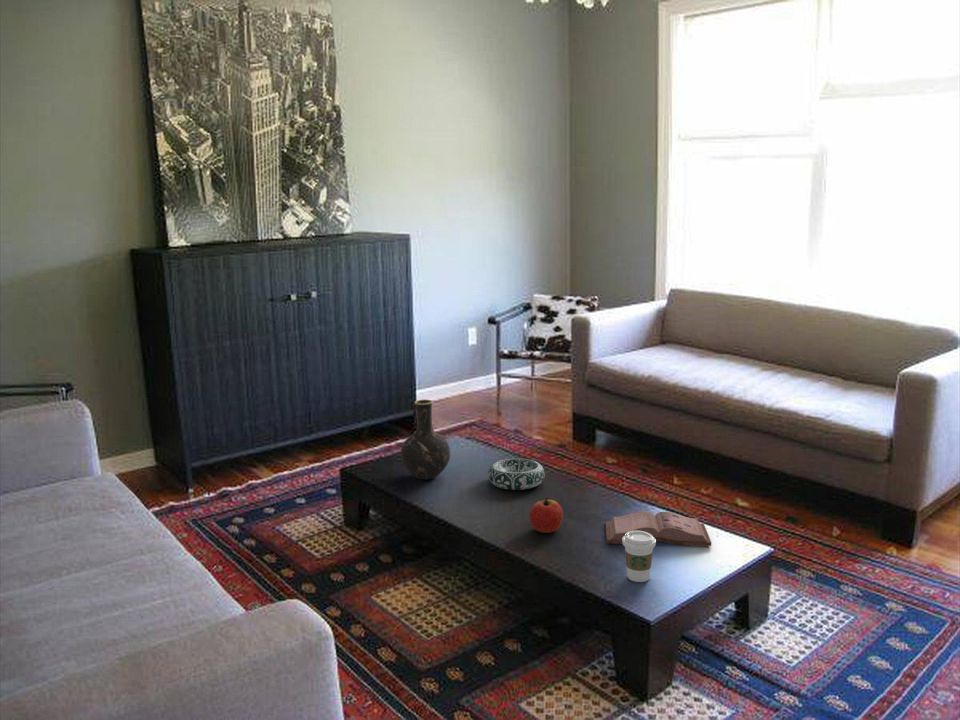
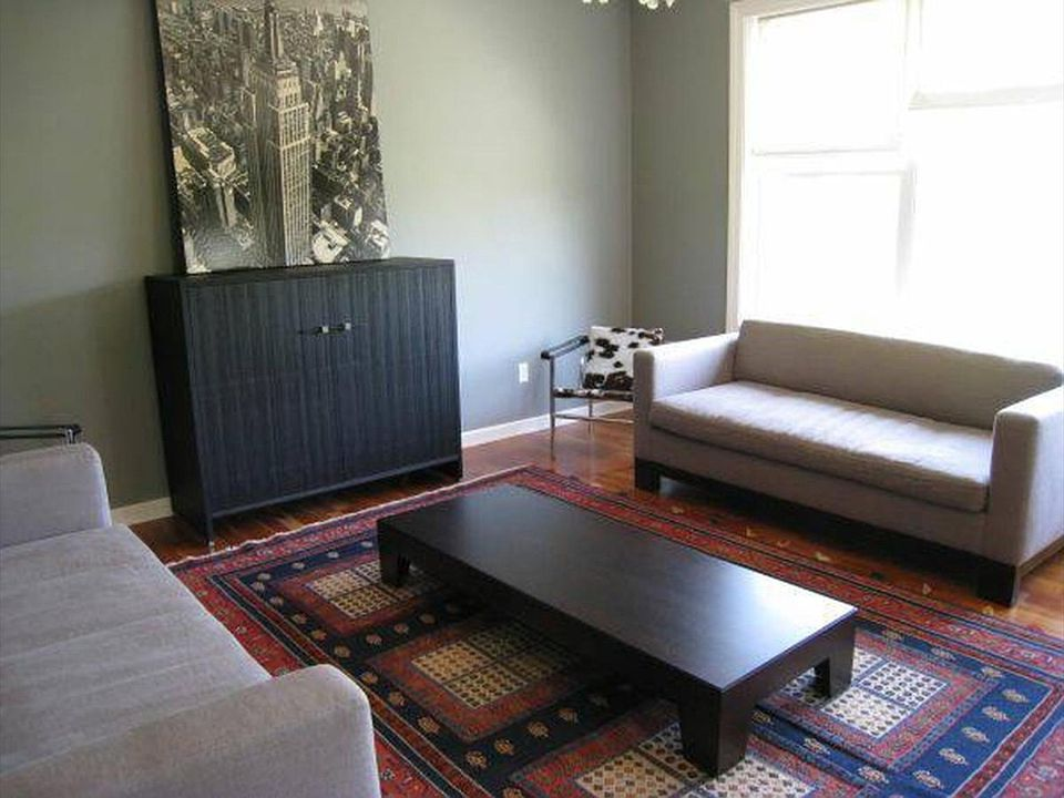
- hardback book [604,510,712,547]
- apple [529,497,564,534]
- decorative bowl [487,458,546,491]
- vase [400,398,451,481]
- coffee cup [622,531,657,583]
